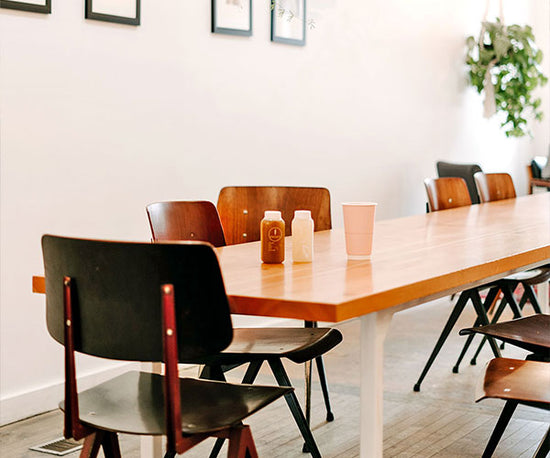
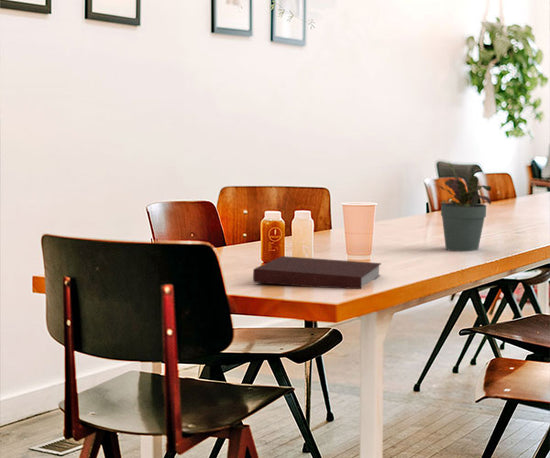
+ notebook [252,255,382,290]
+ potted plant [432,162,492,252]
